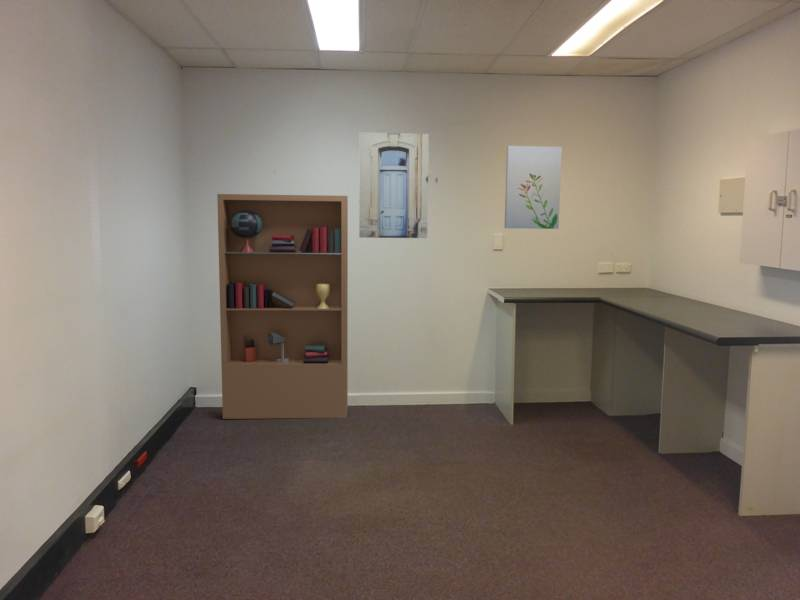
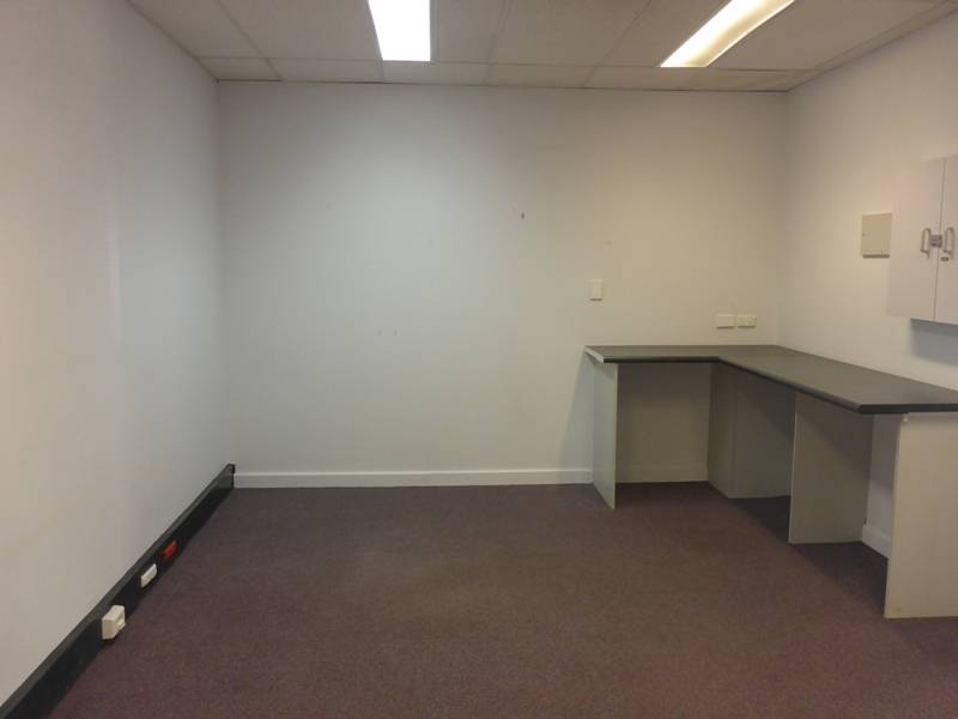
- bookcase [216,193,349,420]
- wall art [358,132,430,239]
- wall art [504,145,563,230]
